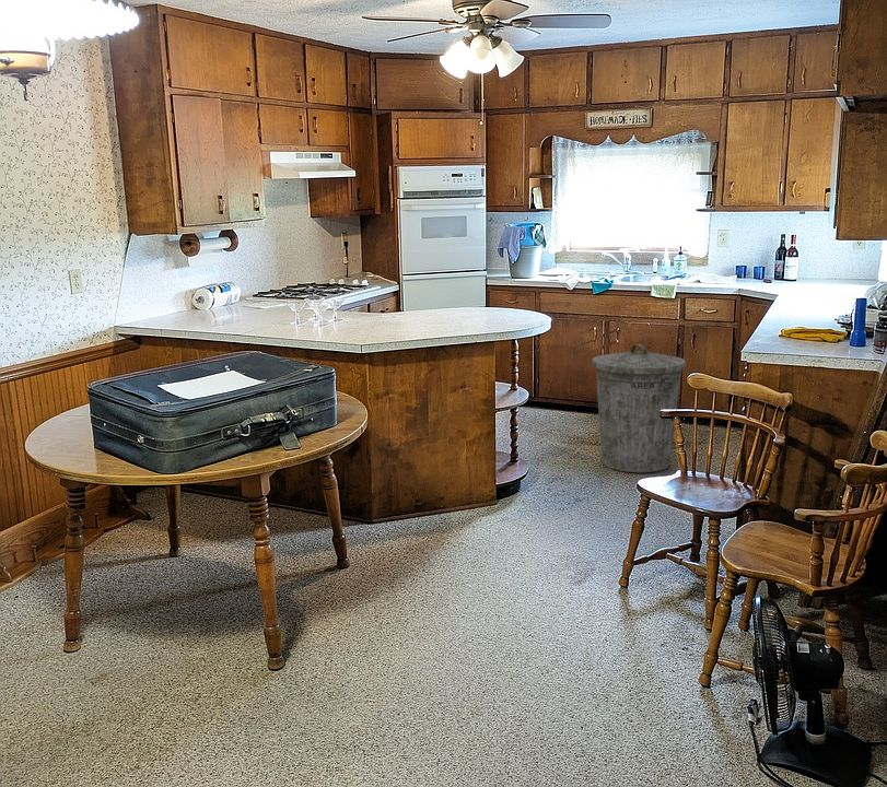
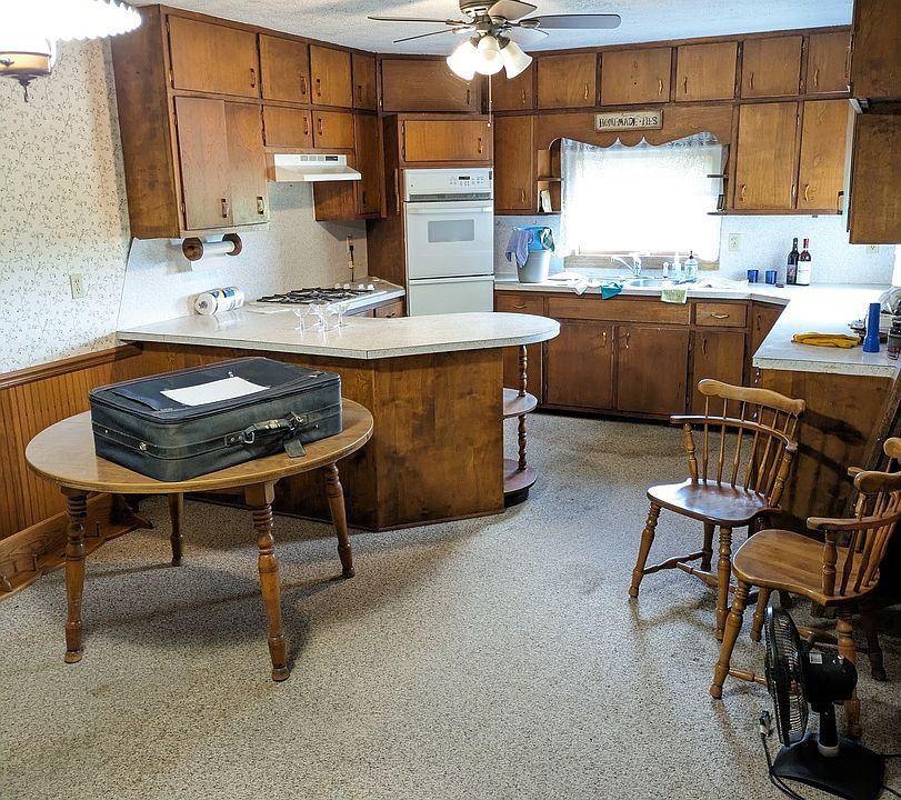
- trash can [591,343,687,473]
